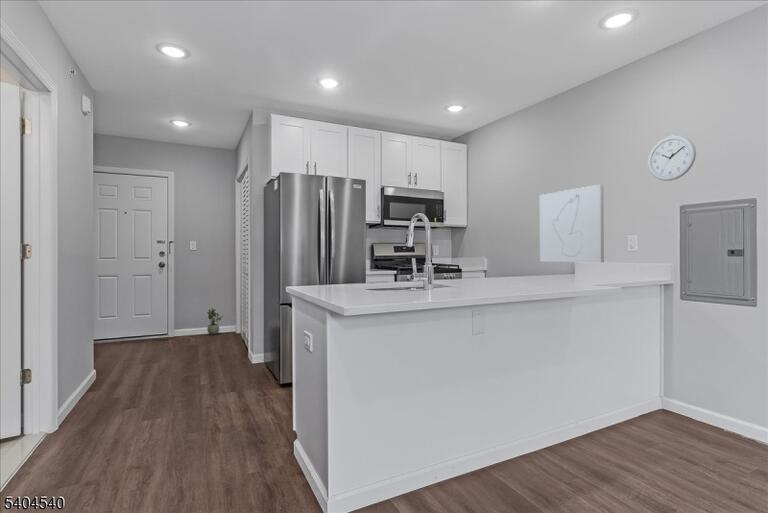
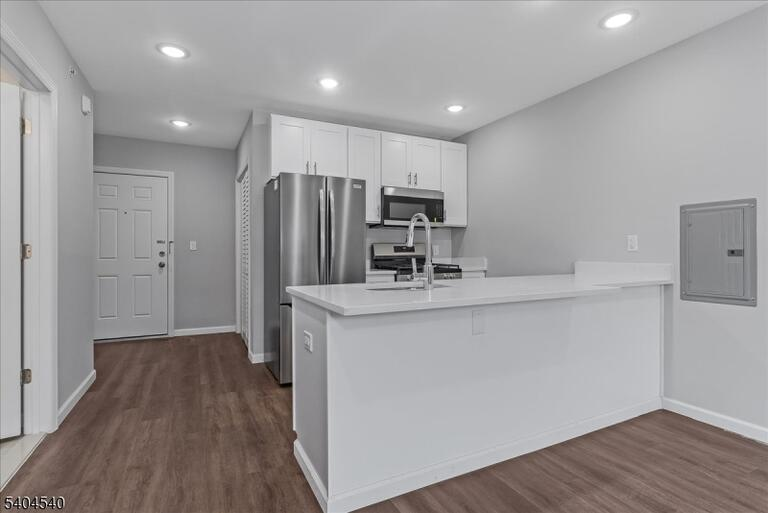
- potted plant [206,307,224,336]
- wall art [539,184,605,263]
- wall clock [647,134,697,182]
